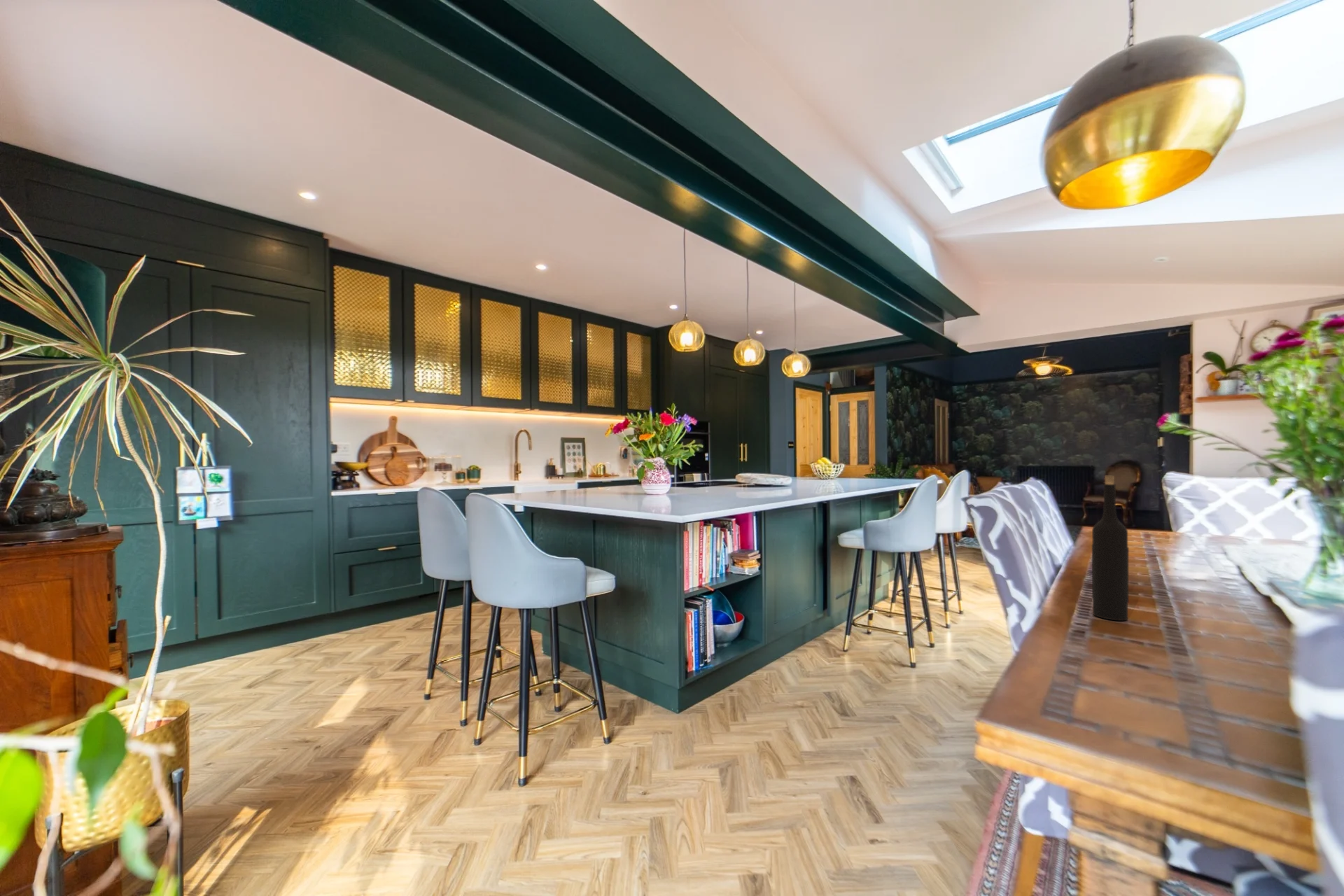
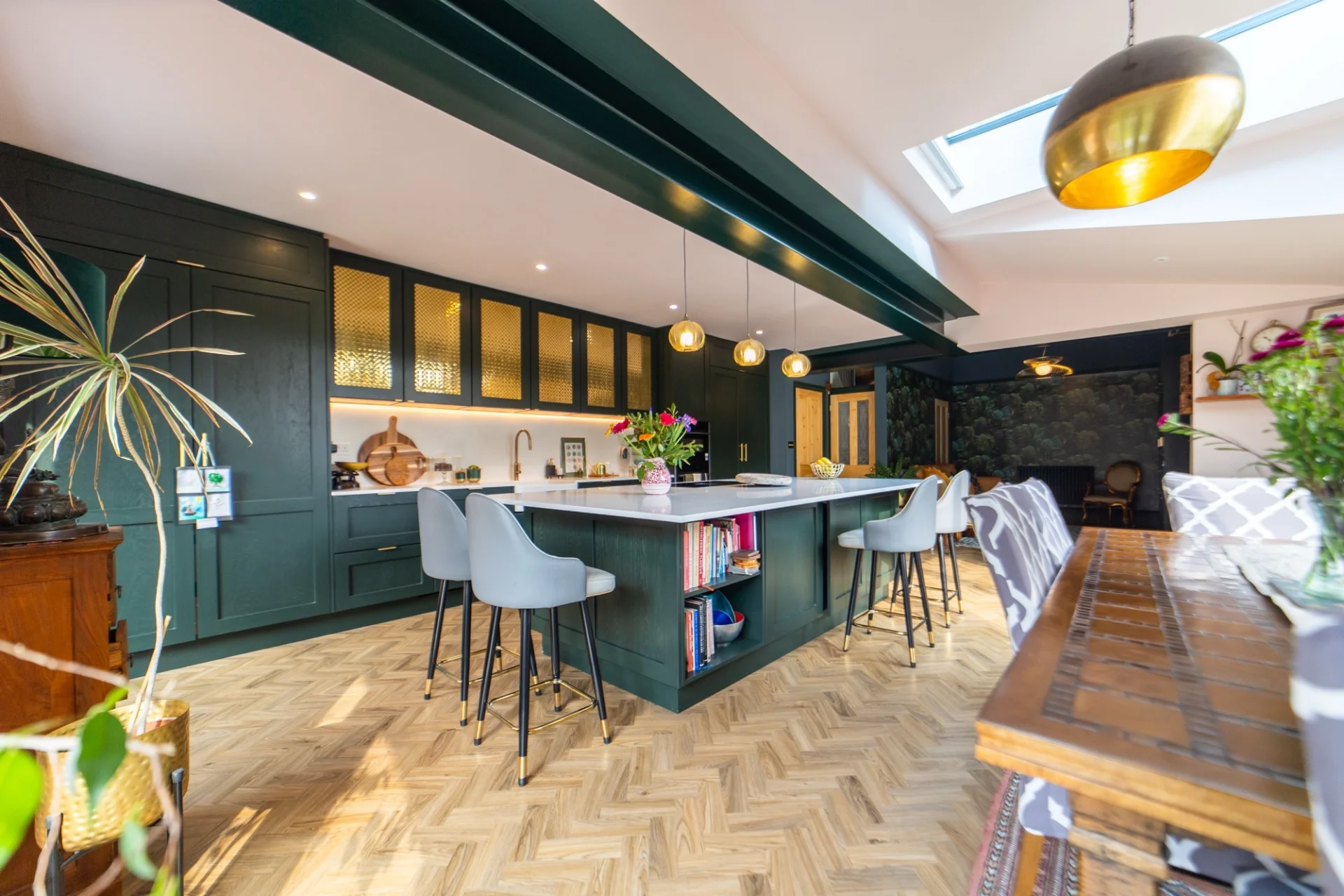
- wine bottle [1091,475,1129,621]
